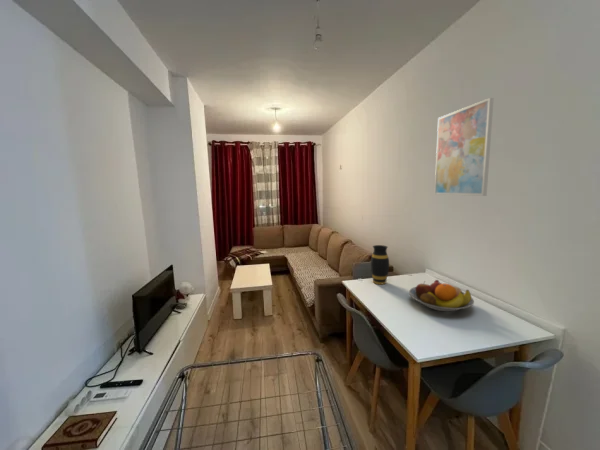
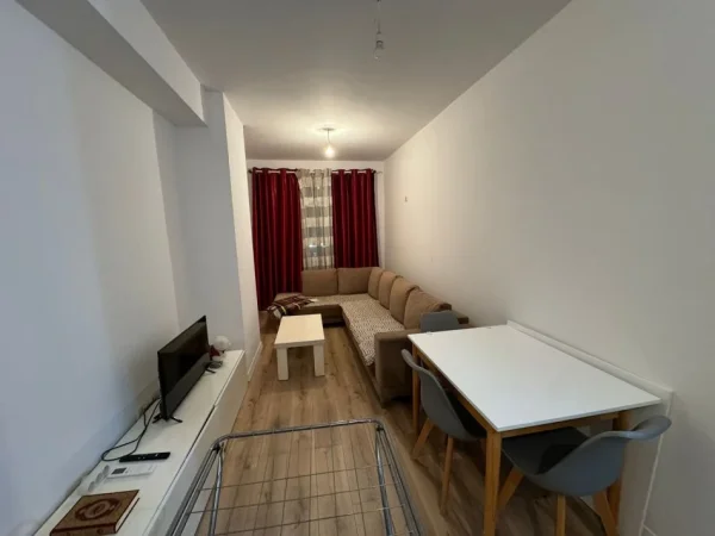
- fruit bowl [408,279,475,312]
- vase [370,244,390,286]
- wall art [434,97,495,197]
